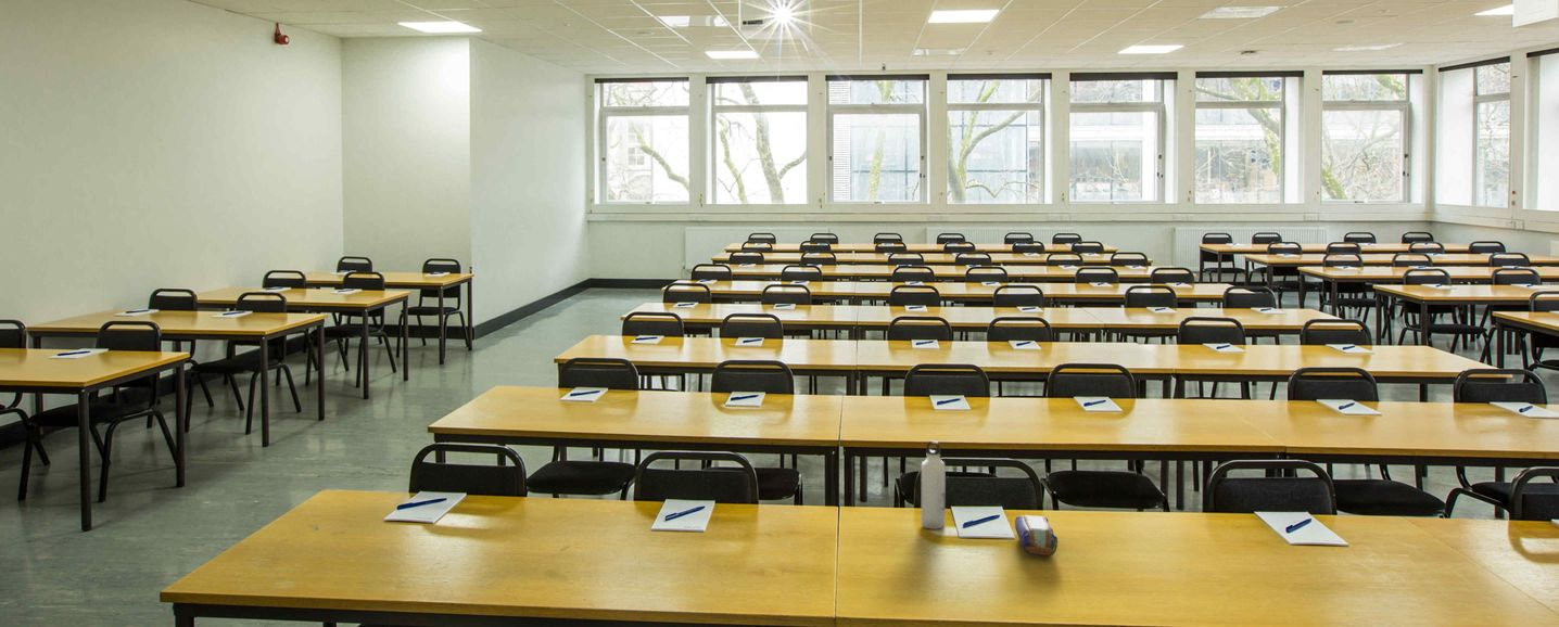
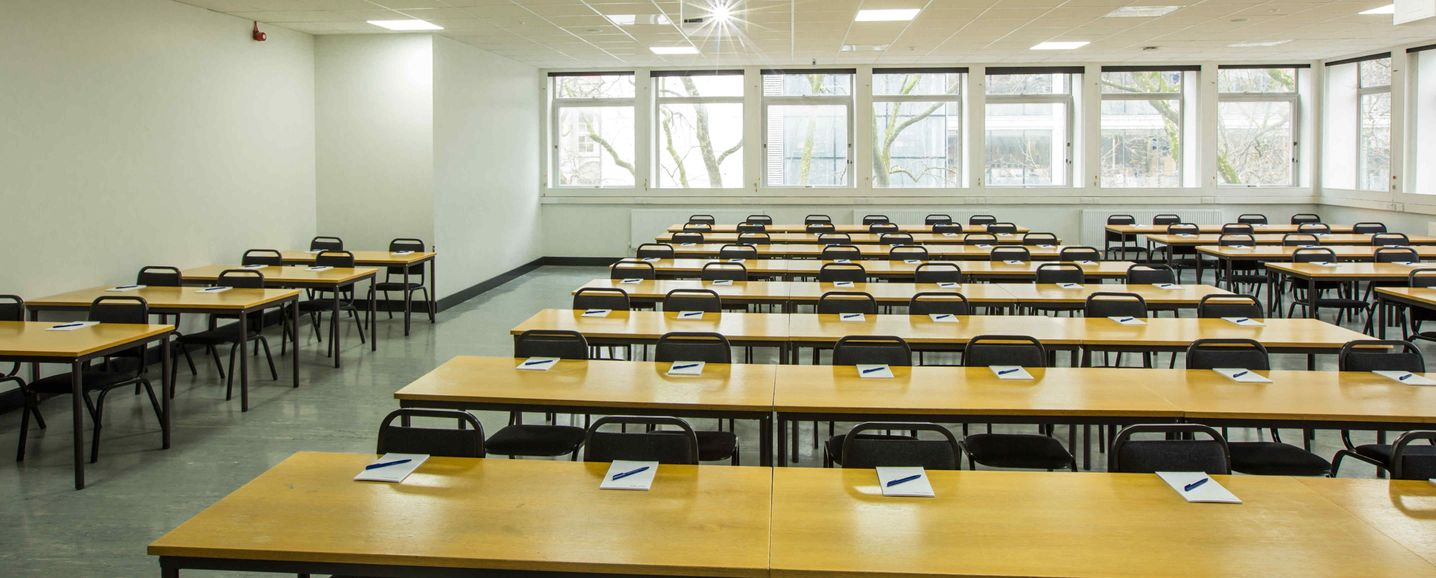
- water bottle [921,440,947,530]
- pencil case [1014,514,1059,558]
